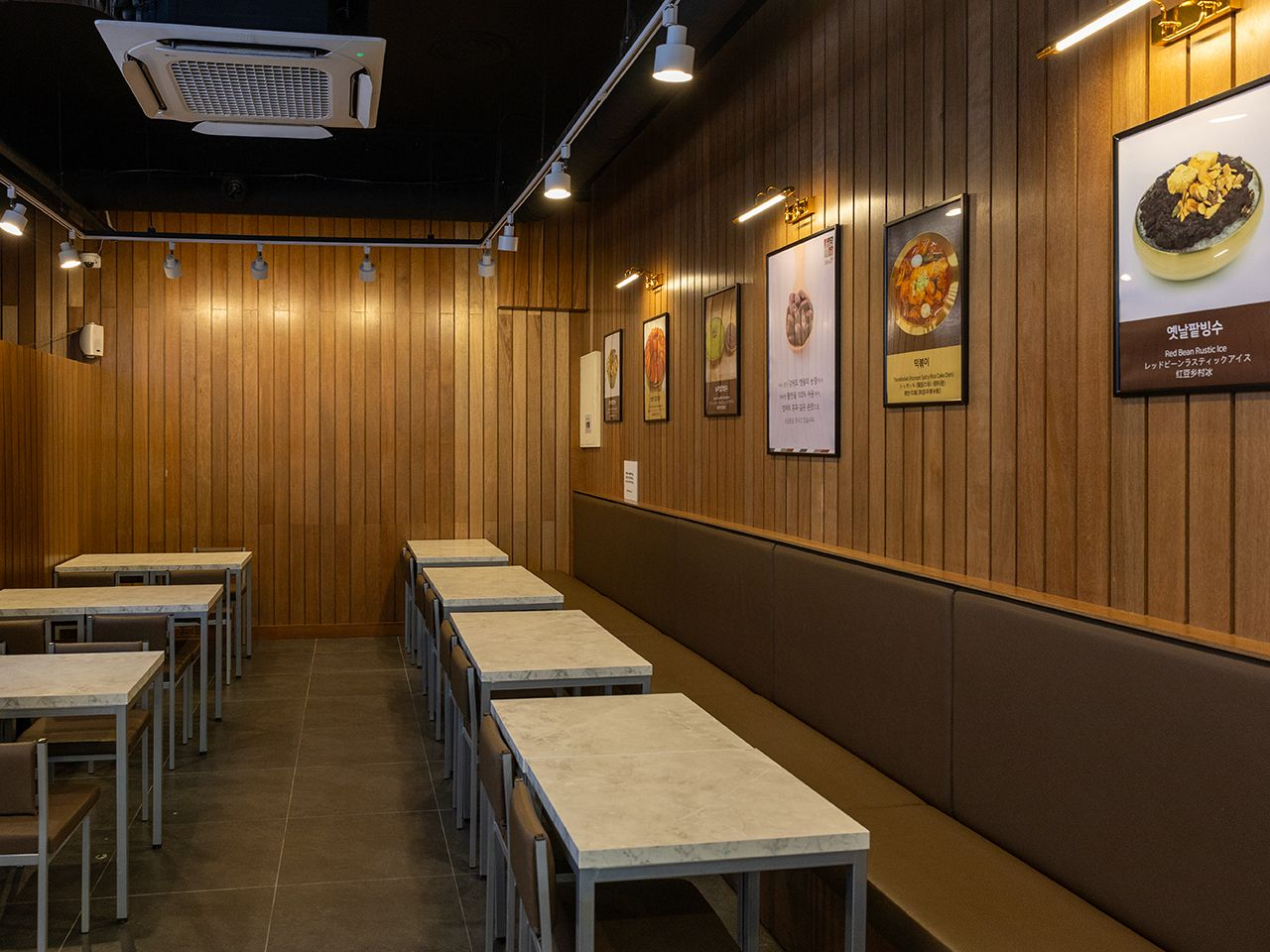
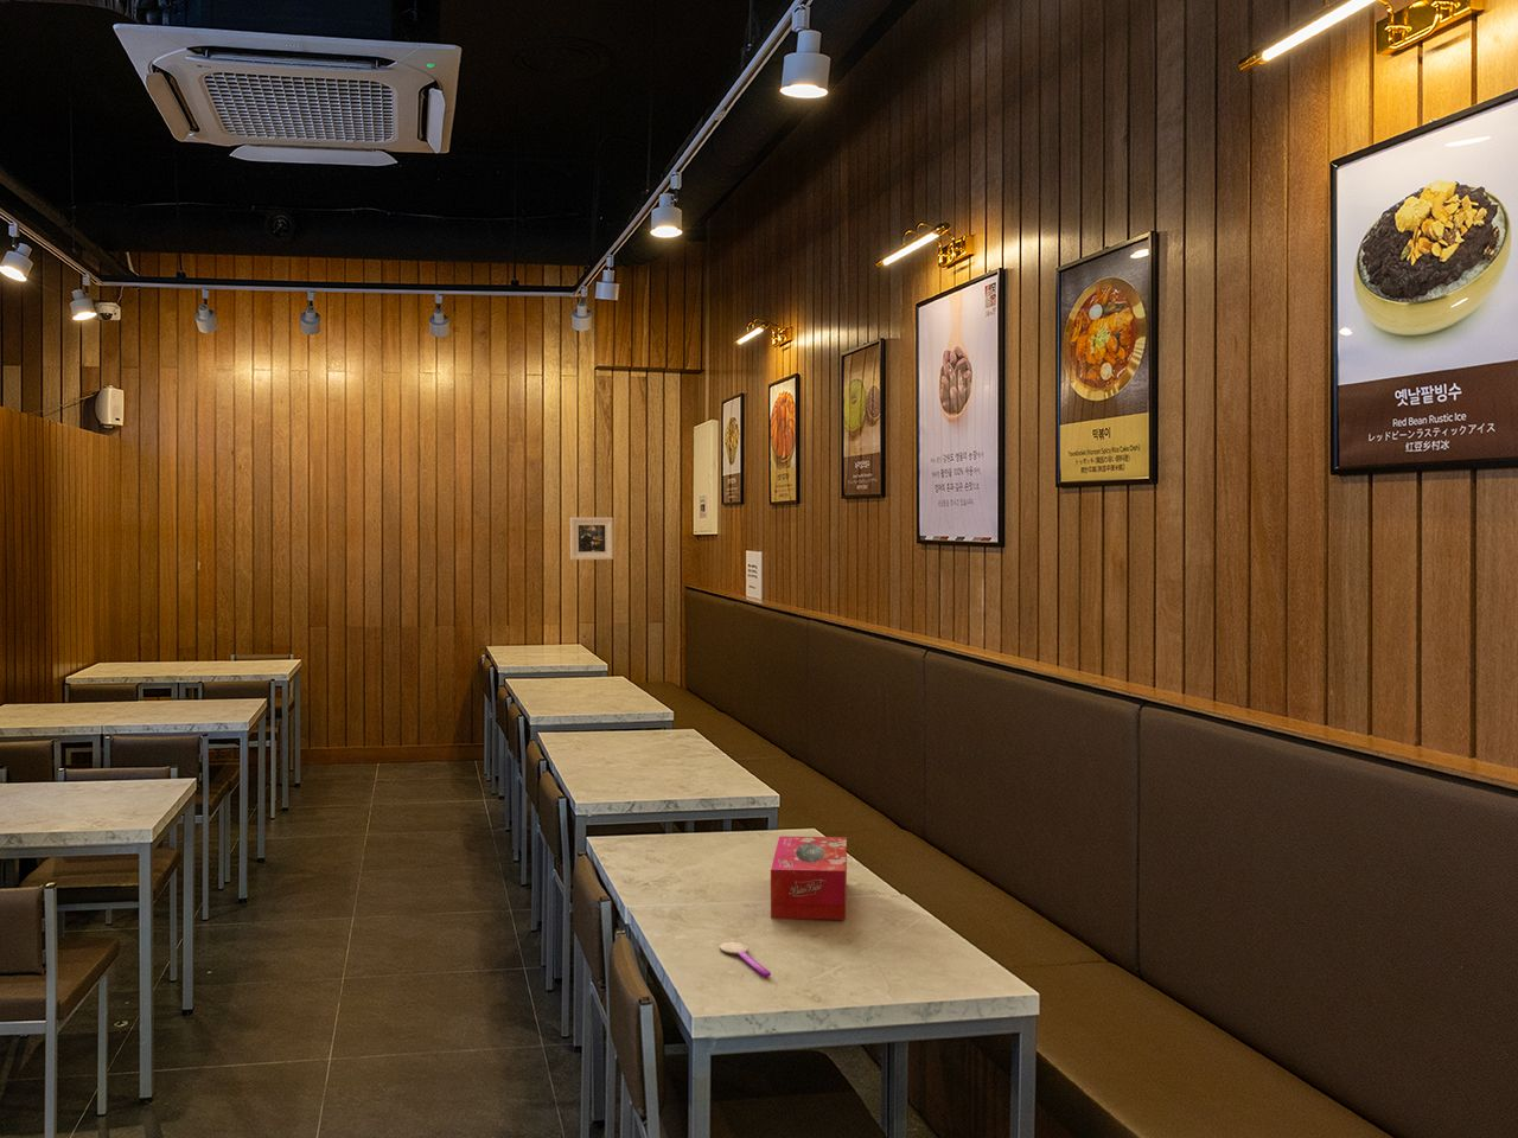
+ tissue box [770,834,847,922]
+ spoon [718,941,772,978]
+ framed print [569,516,614,561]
